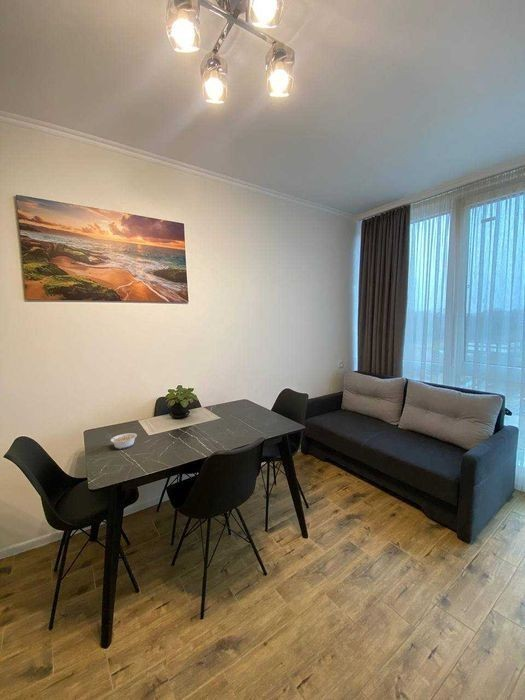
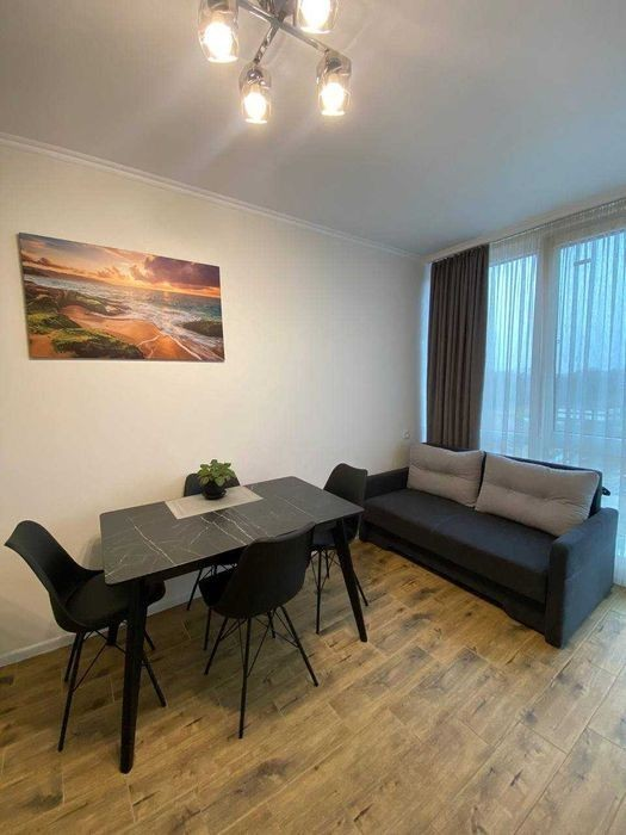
- legume [105,432,138,450]
